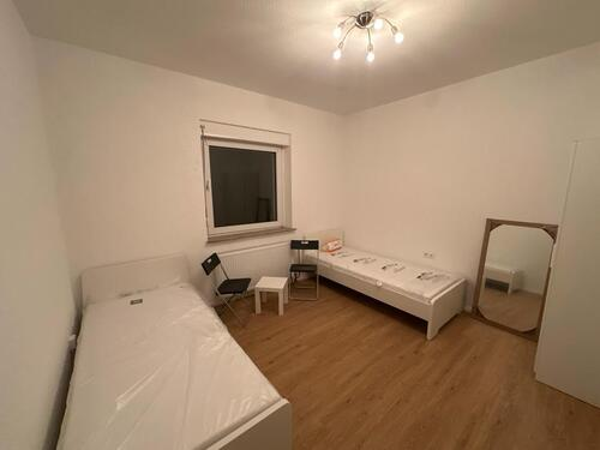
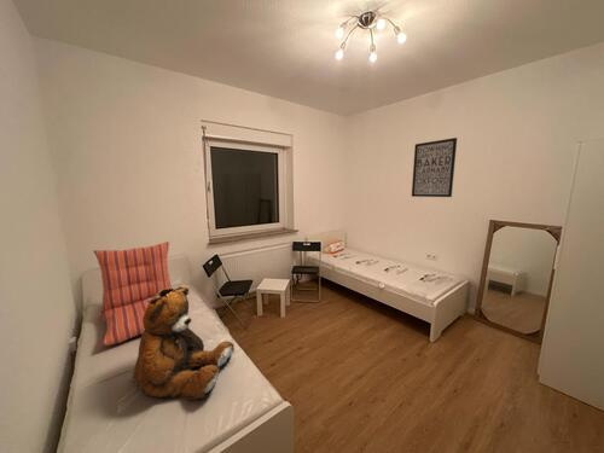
+ seat cushion [92,240,174,347]
+ wall art [411,137,458,198]
+ teddy bear [130,285,236,401]
